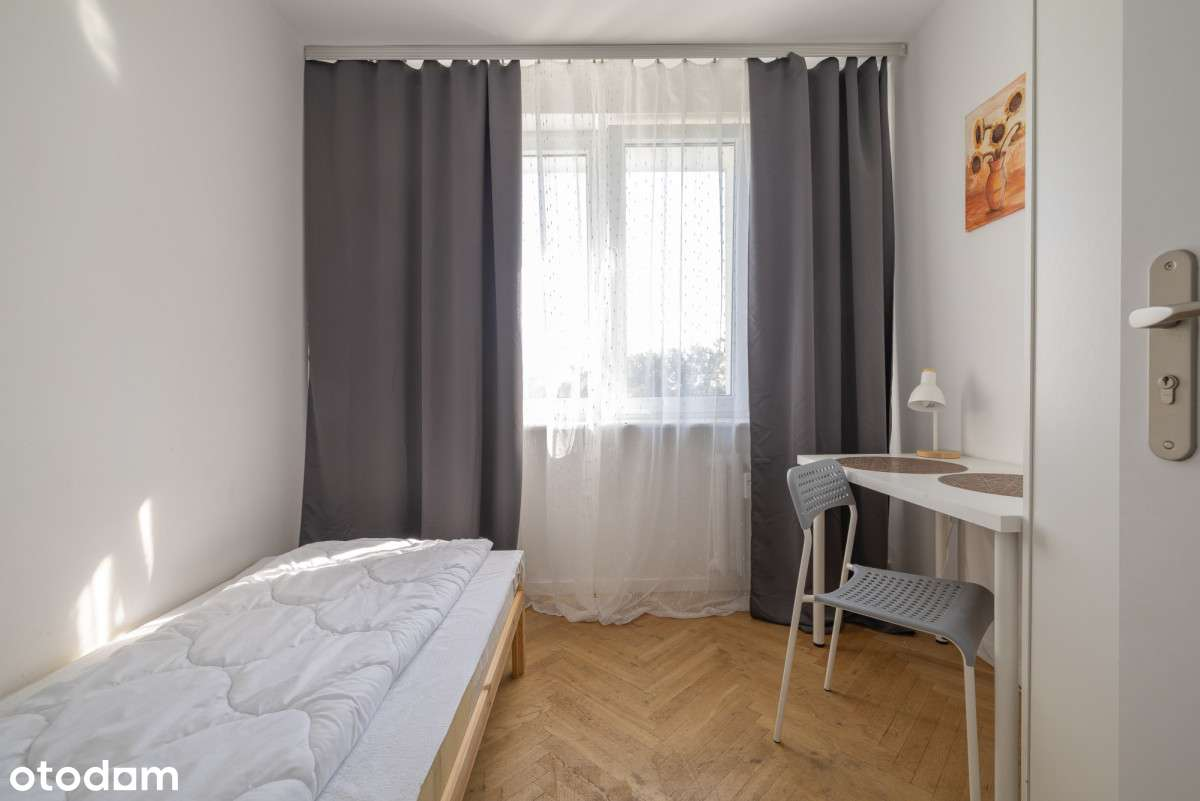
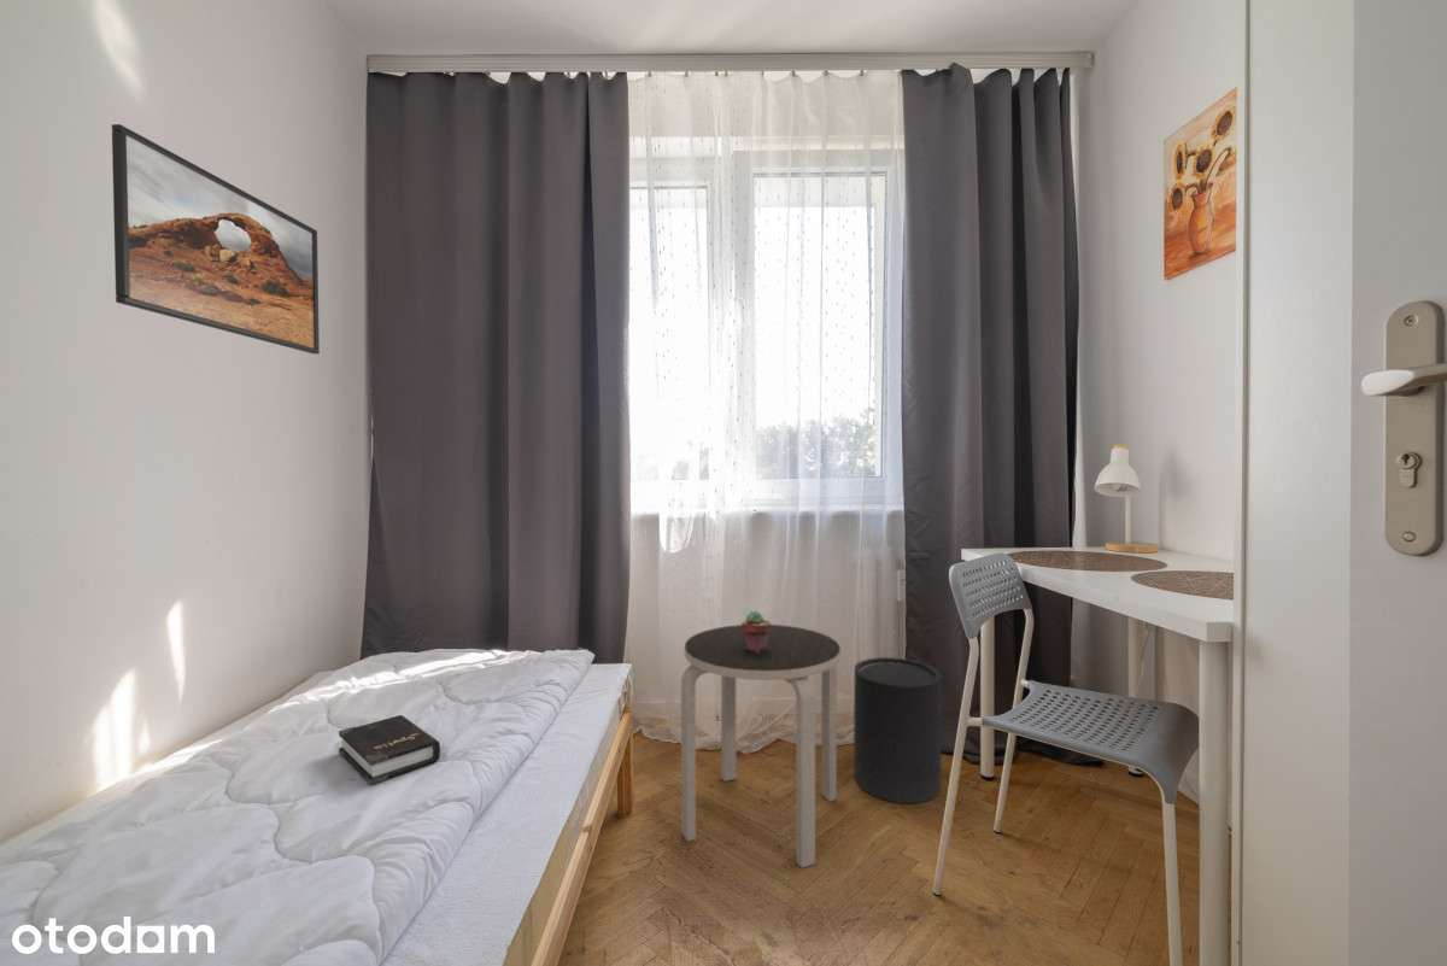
+ side table [680,623,842,868]
+ potted succulent [740,609,772,652]
+ trash can [853,656,943,804]
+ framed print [111,123,321,355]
+ hardback book [338,714,441,786]
